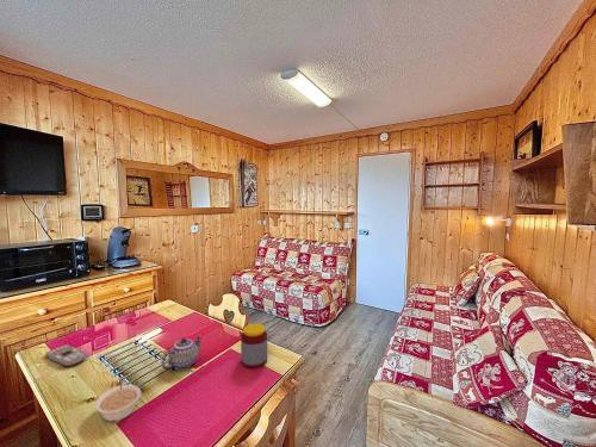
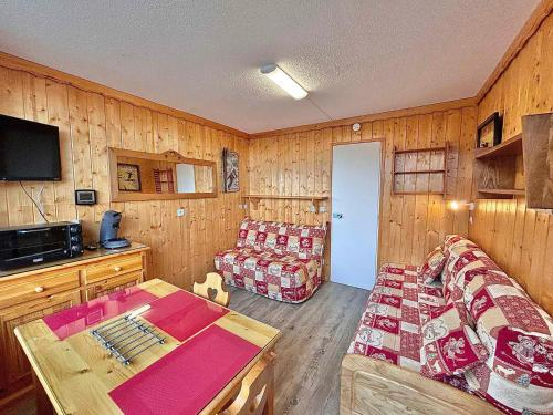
- jar [240,323,268,370]
- legume [94,377,142,423]
- teapot [160,335,204,372]
- remote control [44,343,88,367]
